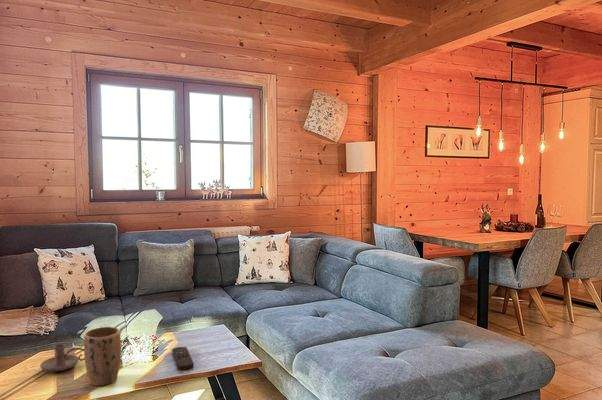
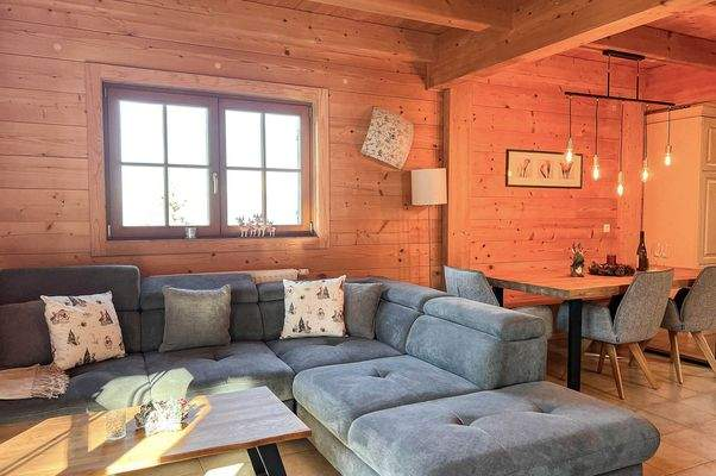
- candle holder [39,343,85,373]
- remote control [171,346,195,371]
- plant pot [83,326,122,387]
